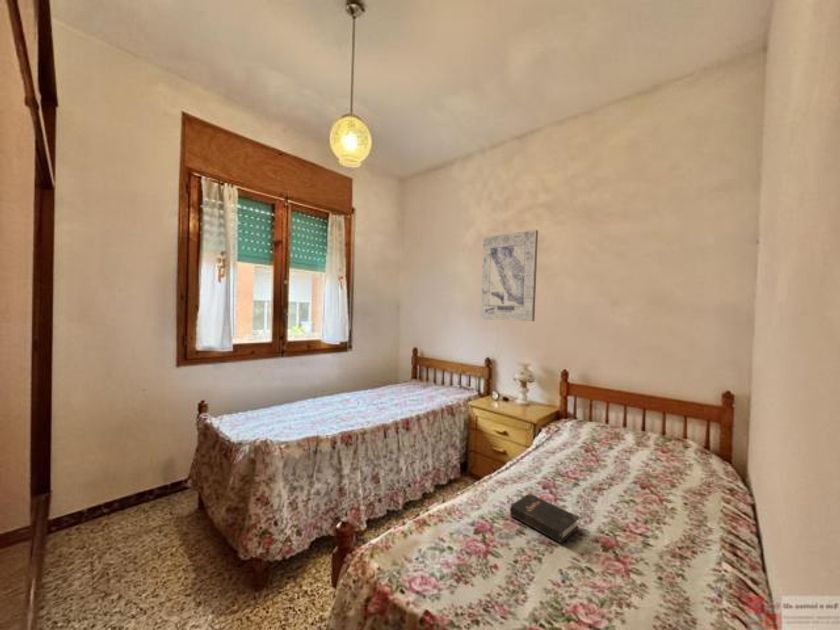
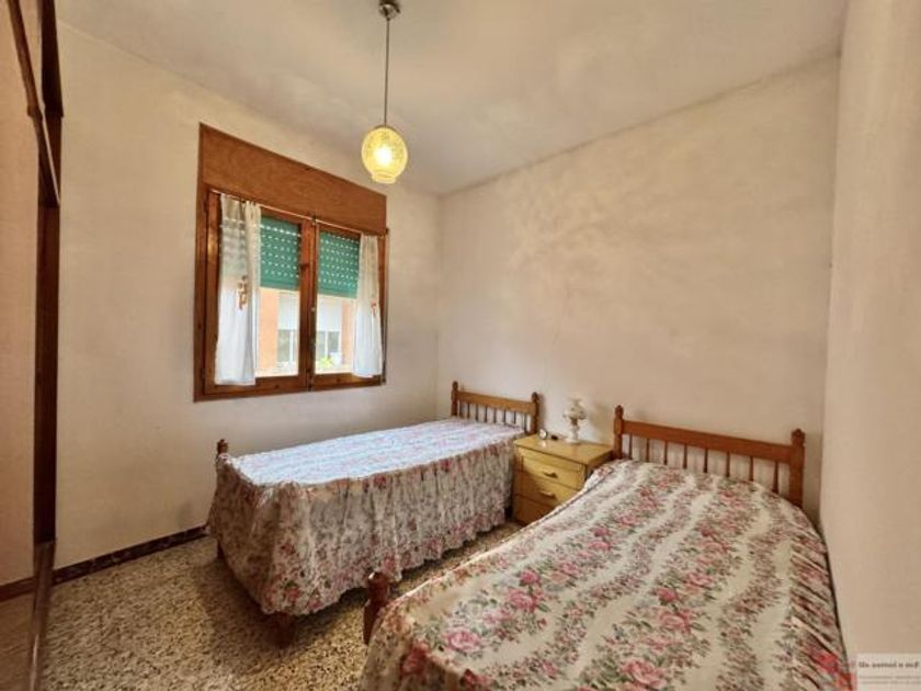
- wall art [479,229,539,322]
- hardback book [509,492,580,544]
